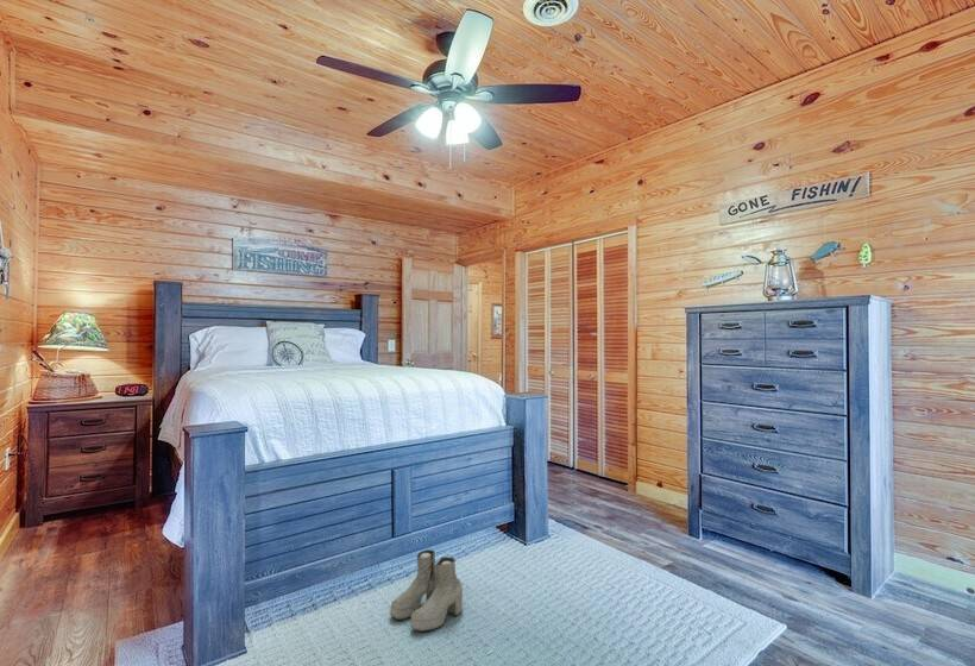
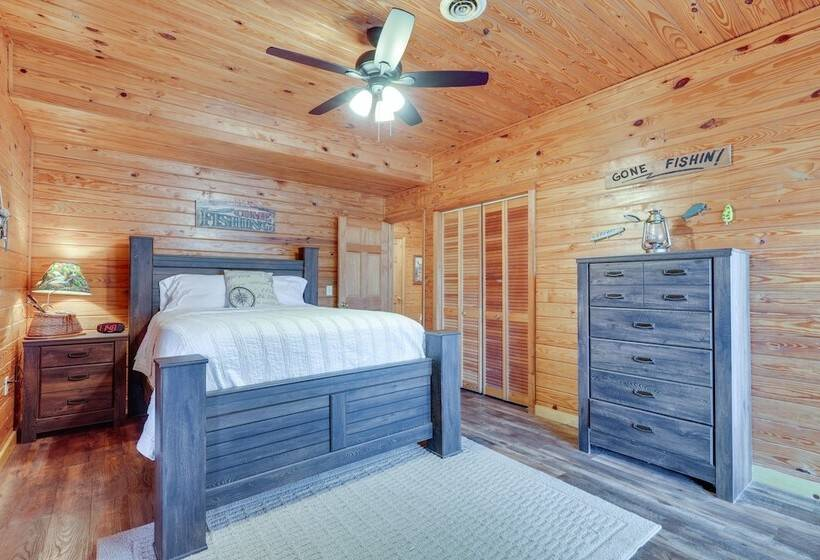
- boots [389,548,464,633]
